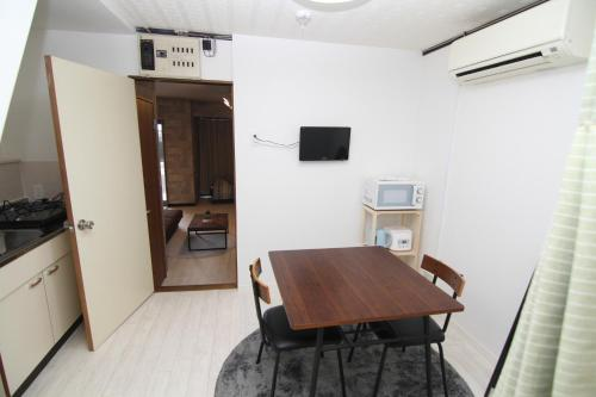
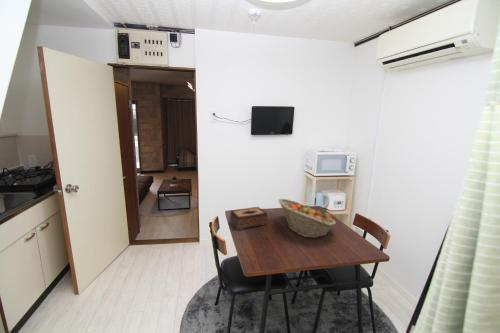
+ tissue box [229,206,269,231]
+ fruit basket [277,198,337,239]
